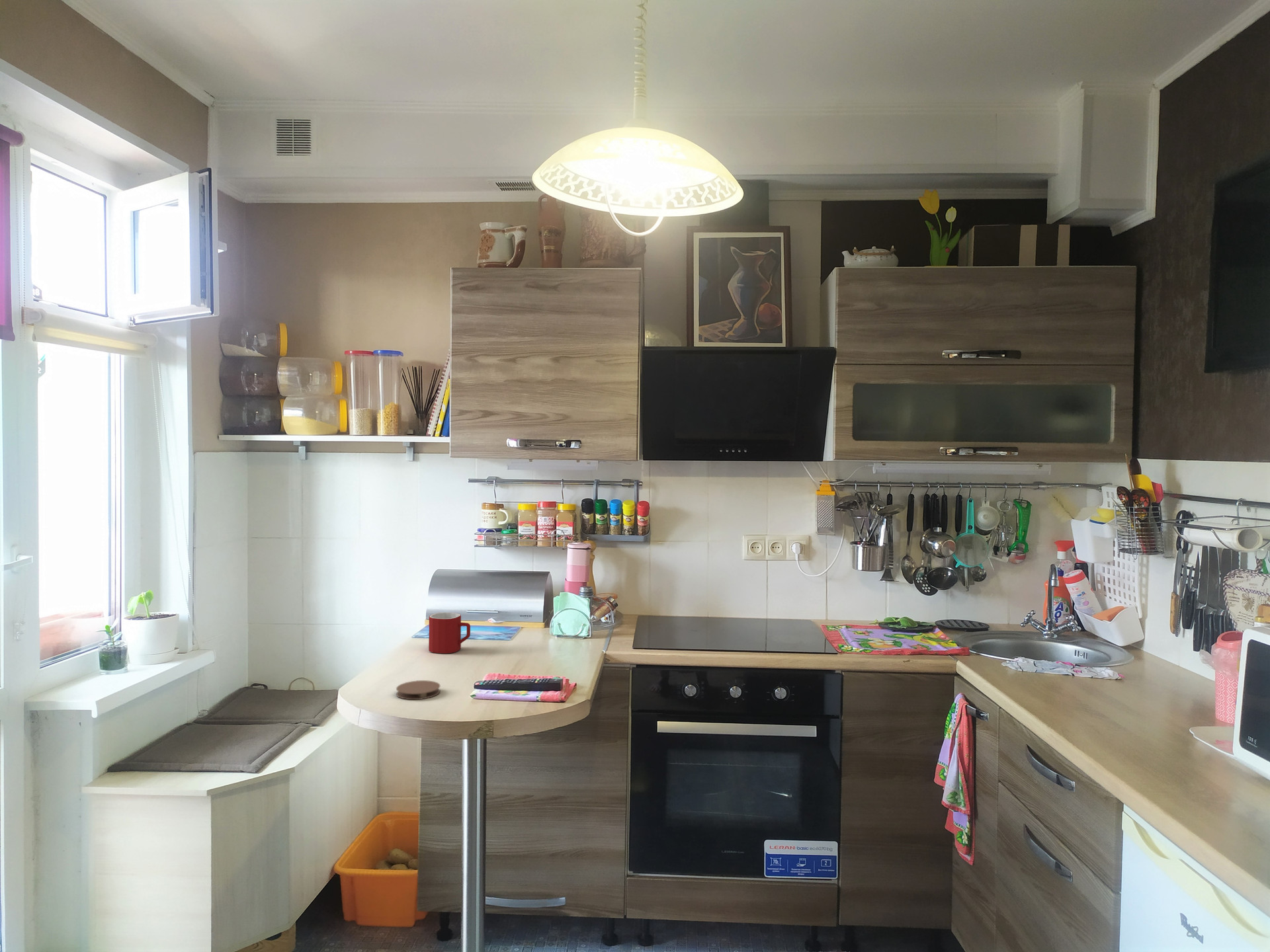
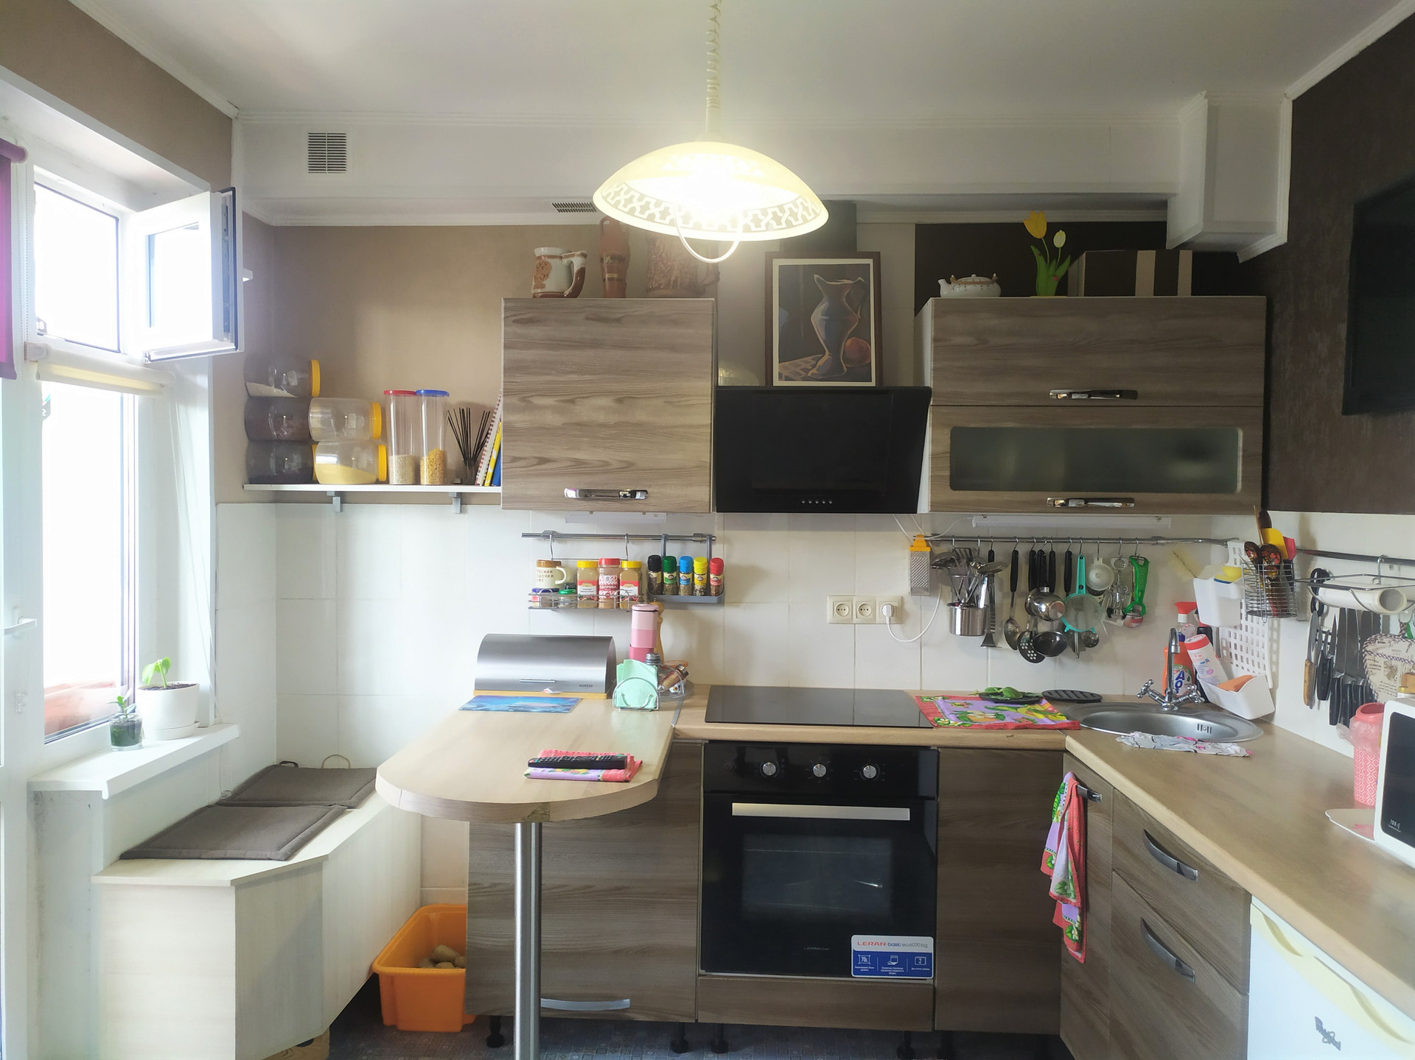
- mug [428,612,471,654]
- coaster [396,680,441,700]
